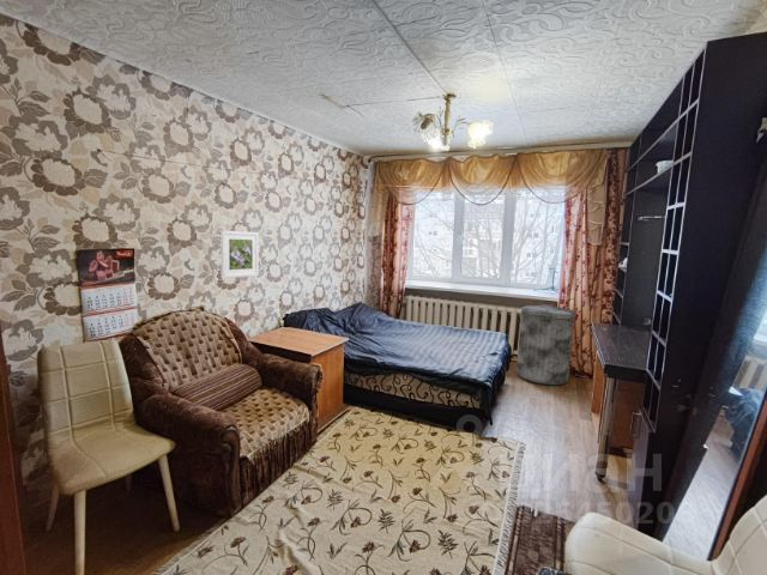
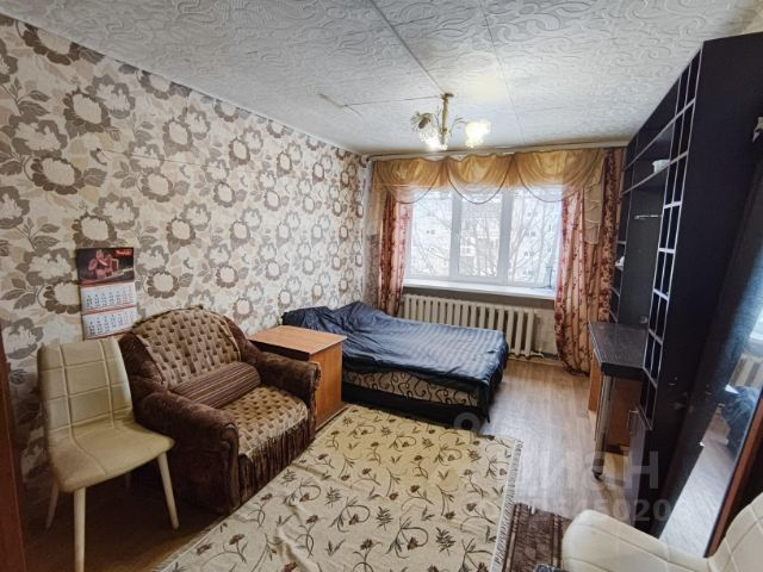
- trash can [515,303,576,386]
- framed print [219,229,260,279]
